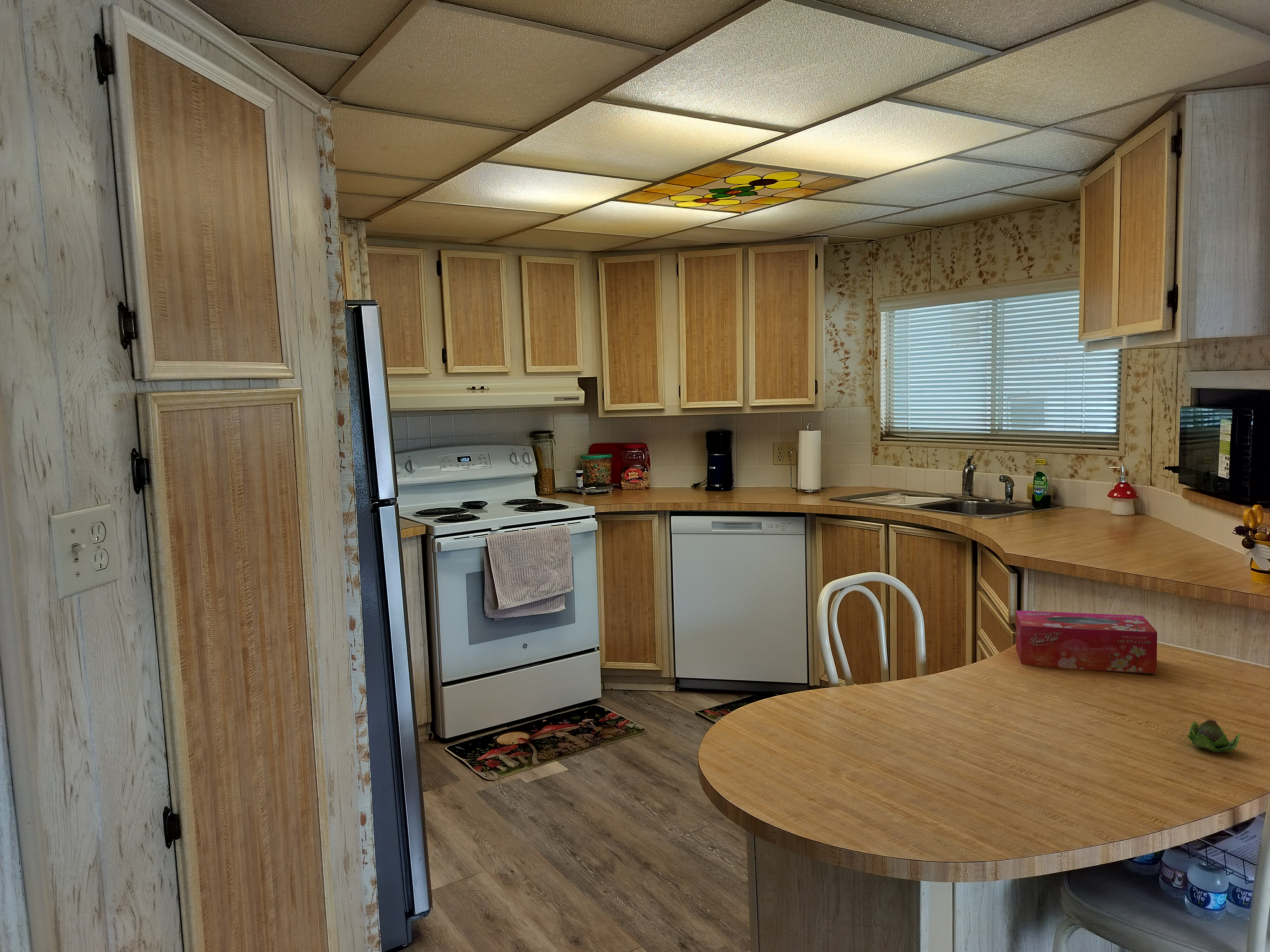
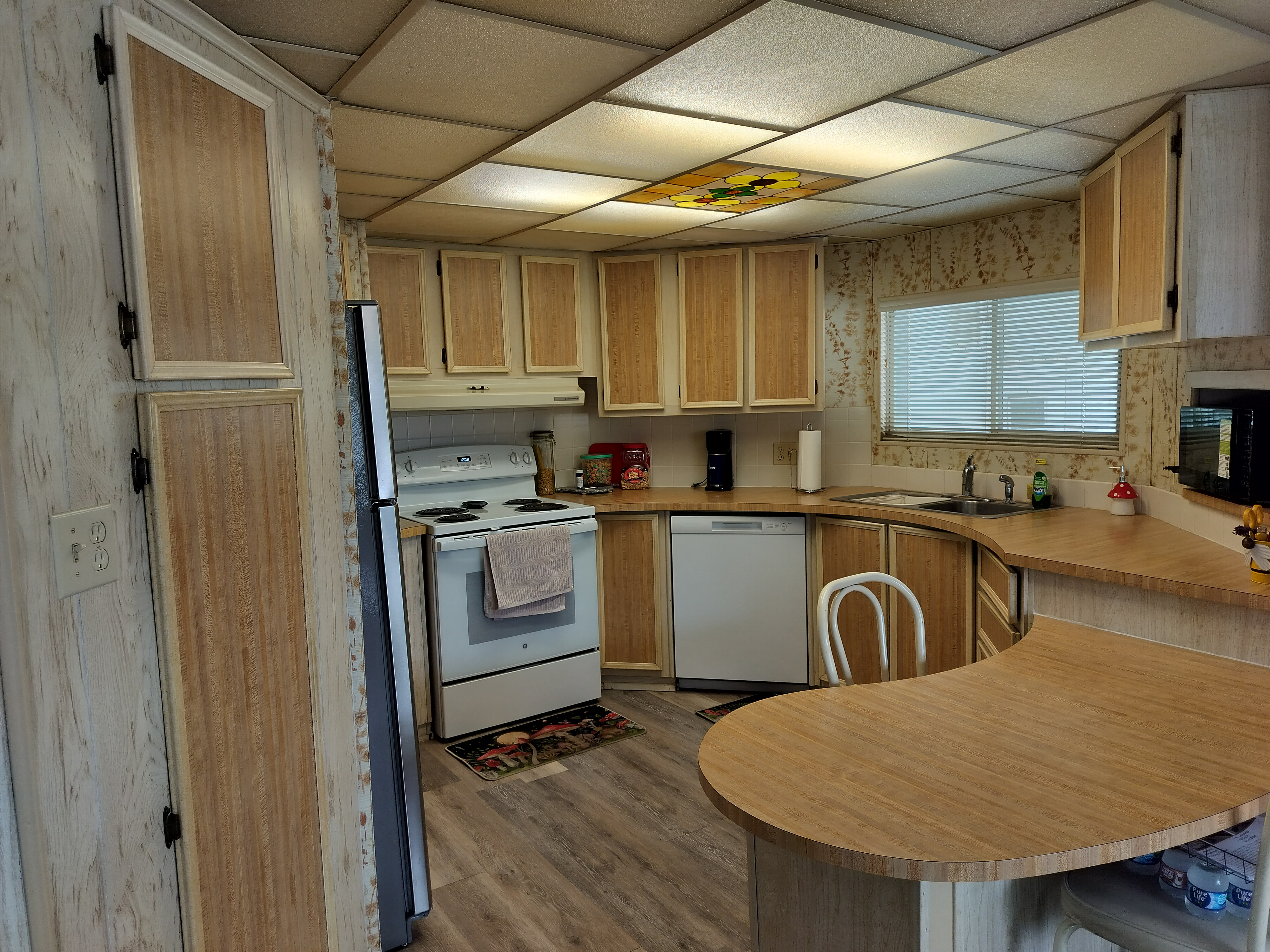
- fruit [1186,719,1240,752]
- tissue box [1015,610,1158,674]
